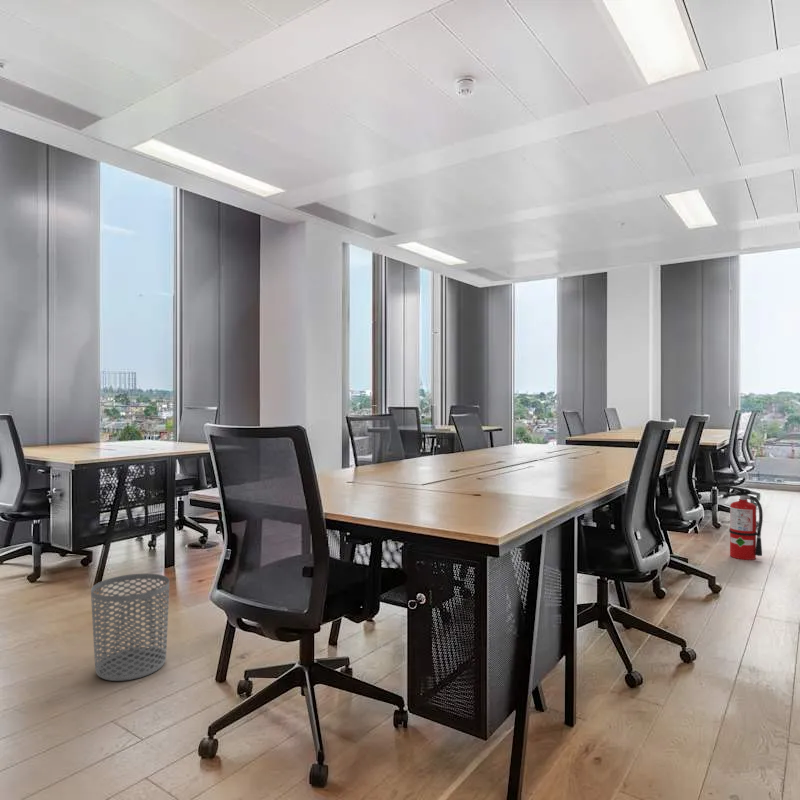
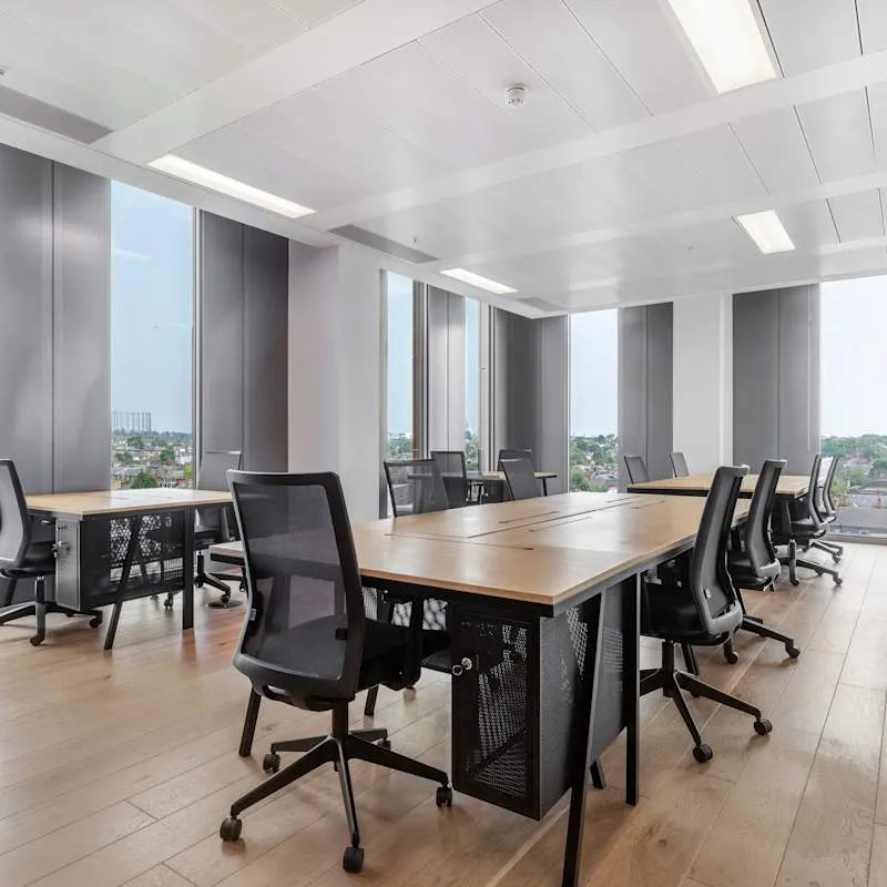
- waste bin [90,573,170,682]
- fire extinguisher [721,484,764,561]
